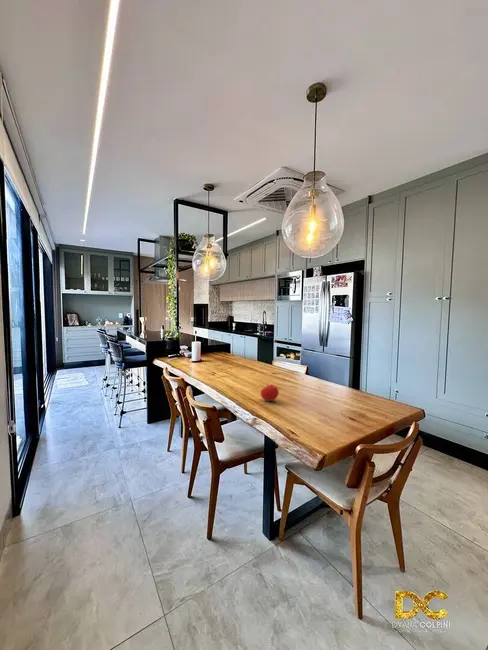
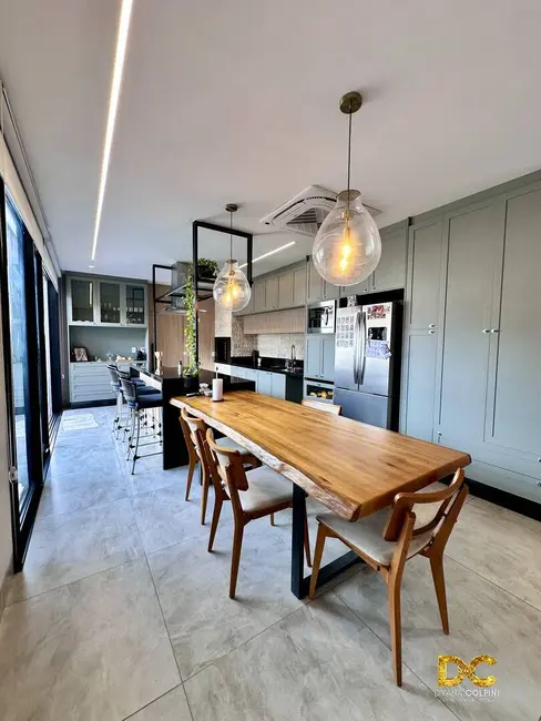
- fruit [260,382,280,402]
